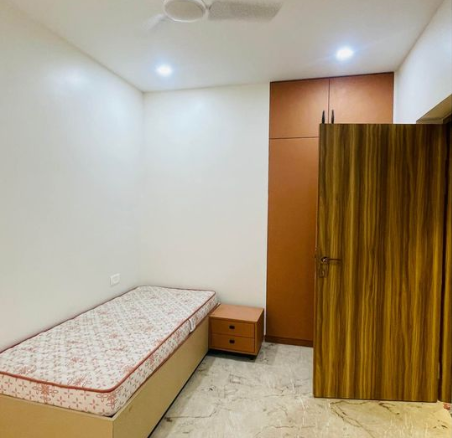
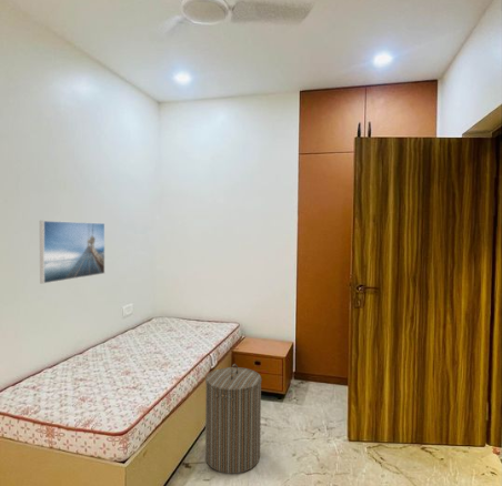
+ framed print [39,220,106,285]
+ laundry hamper [204,363,262,475]
